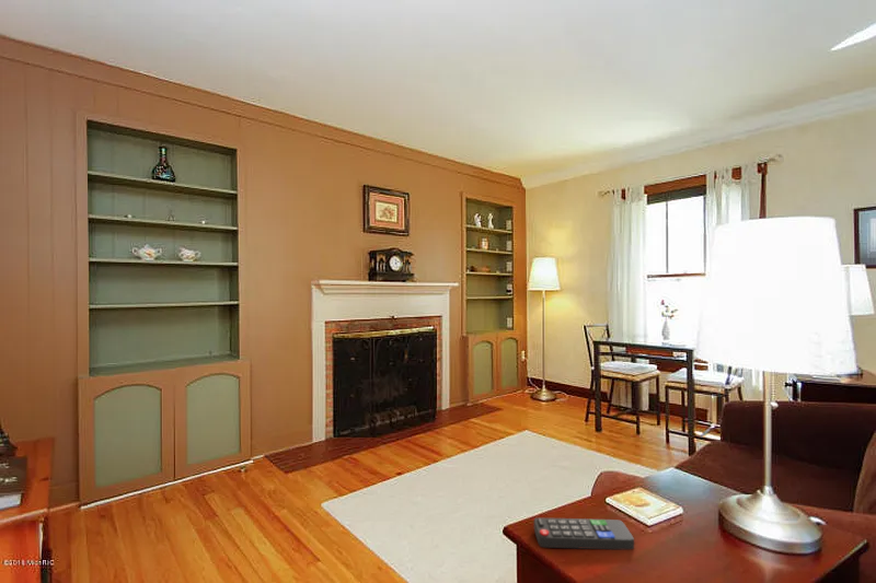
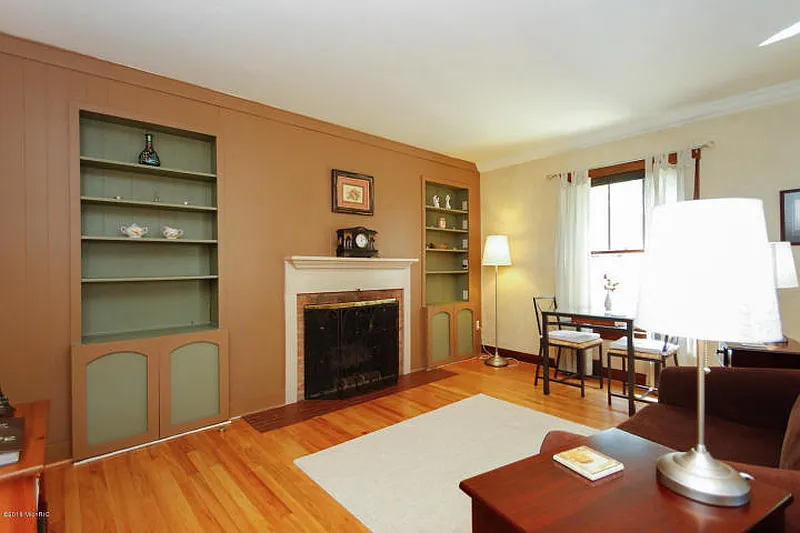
- remote control [533,517,635,550]
